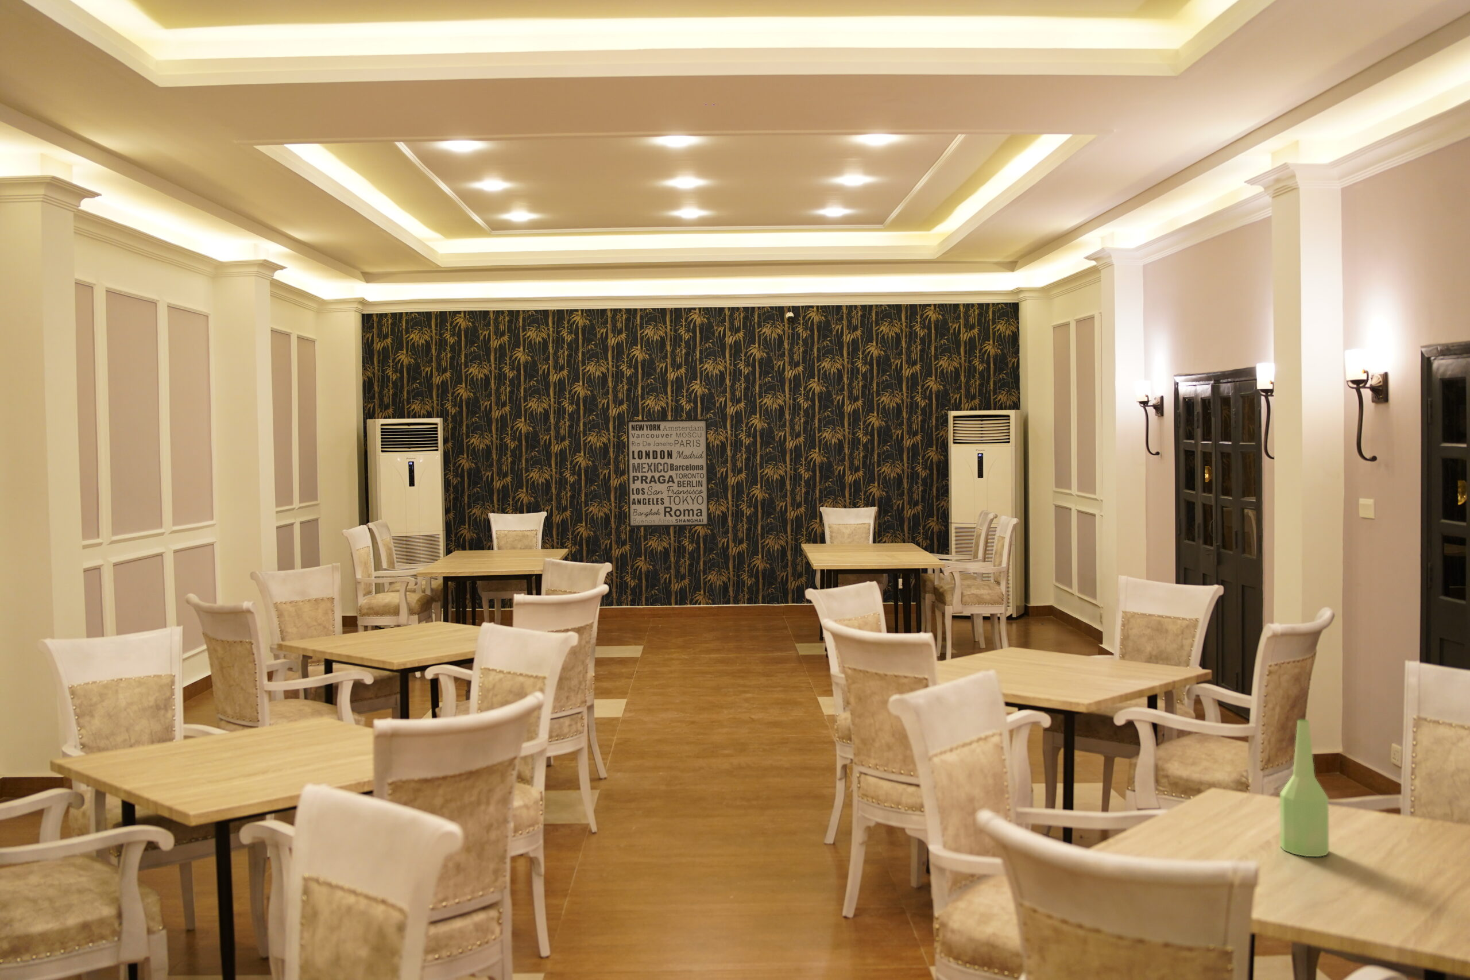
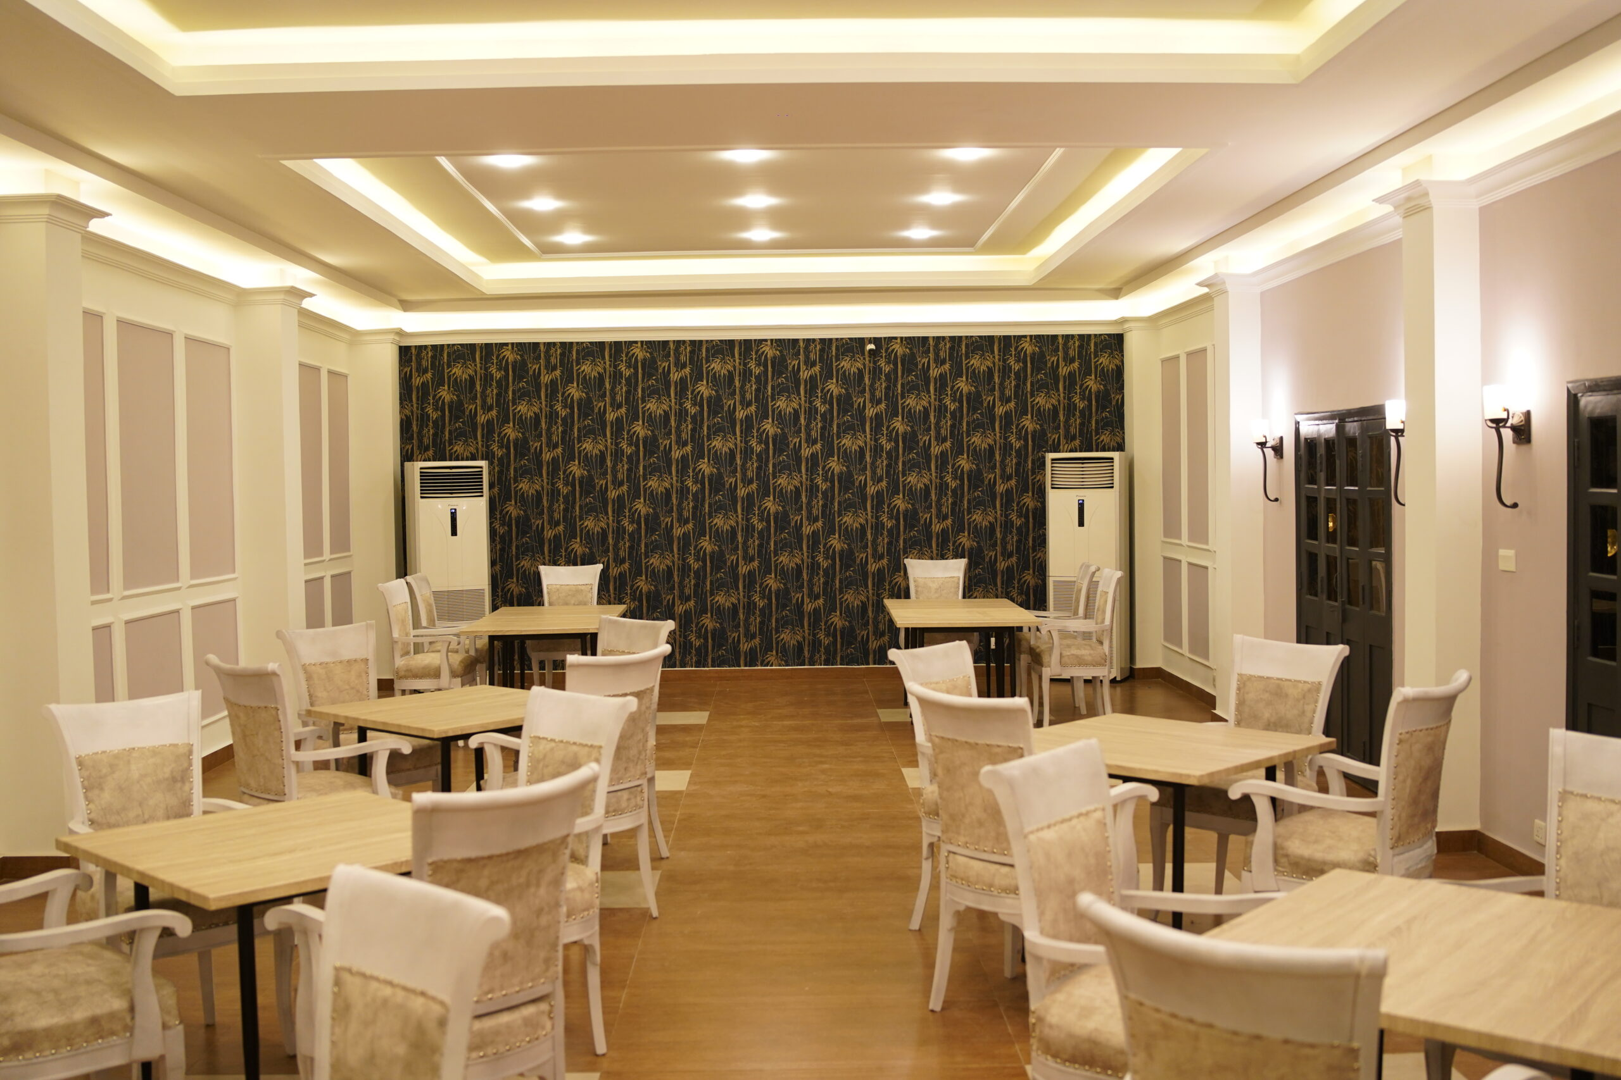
- wall art [626,419,710,527]
- bottle [1280,719,1329,858]
